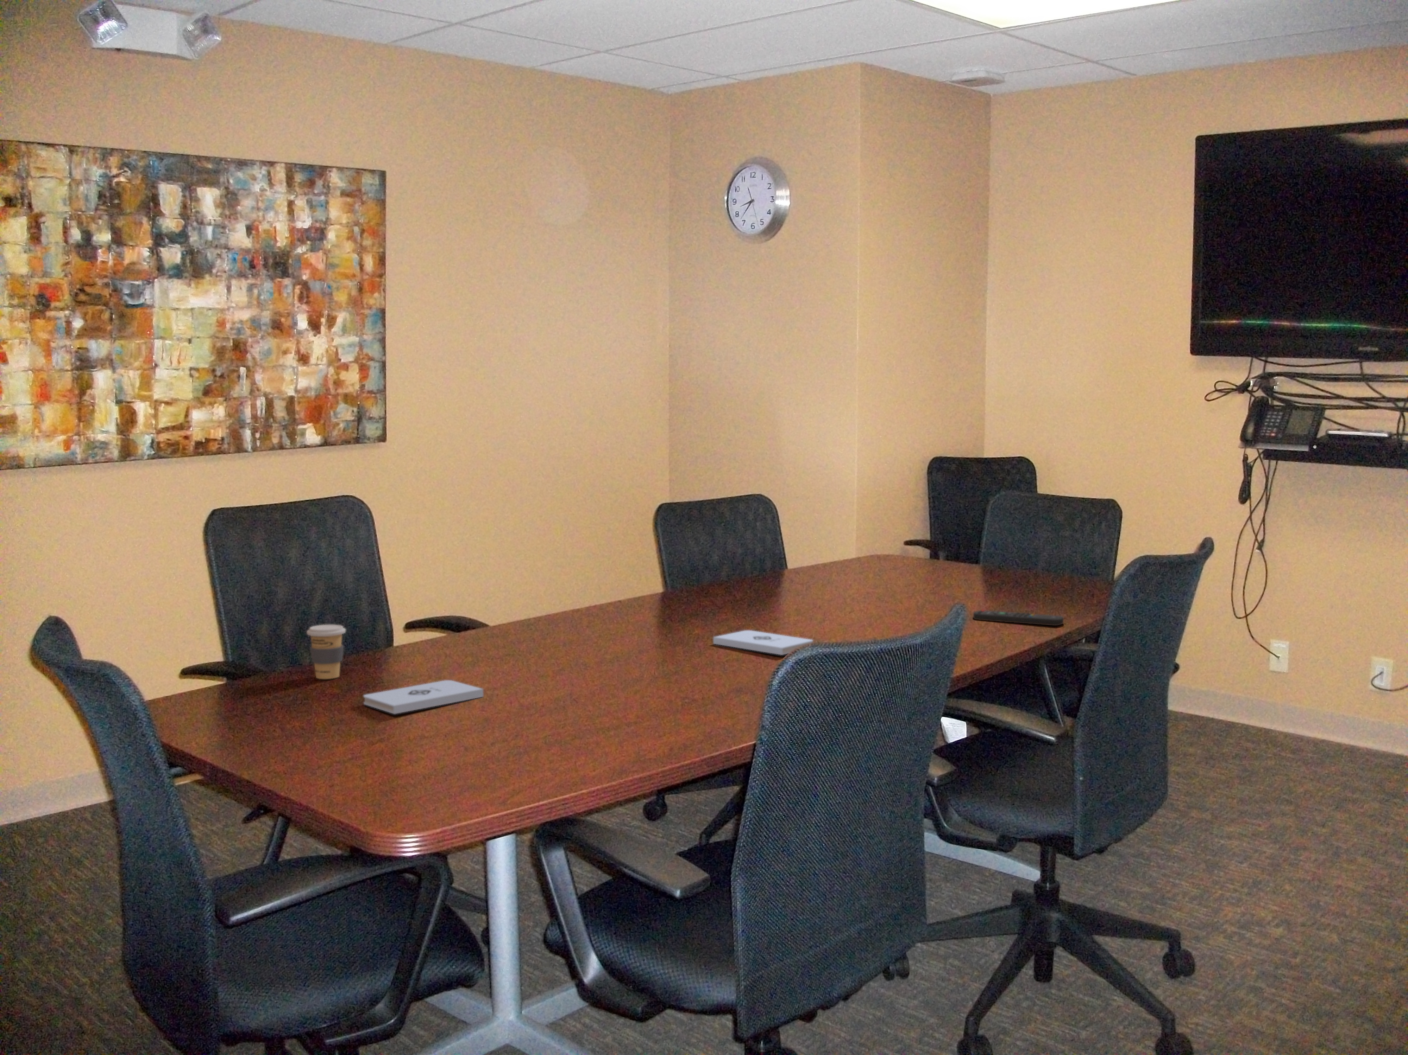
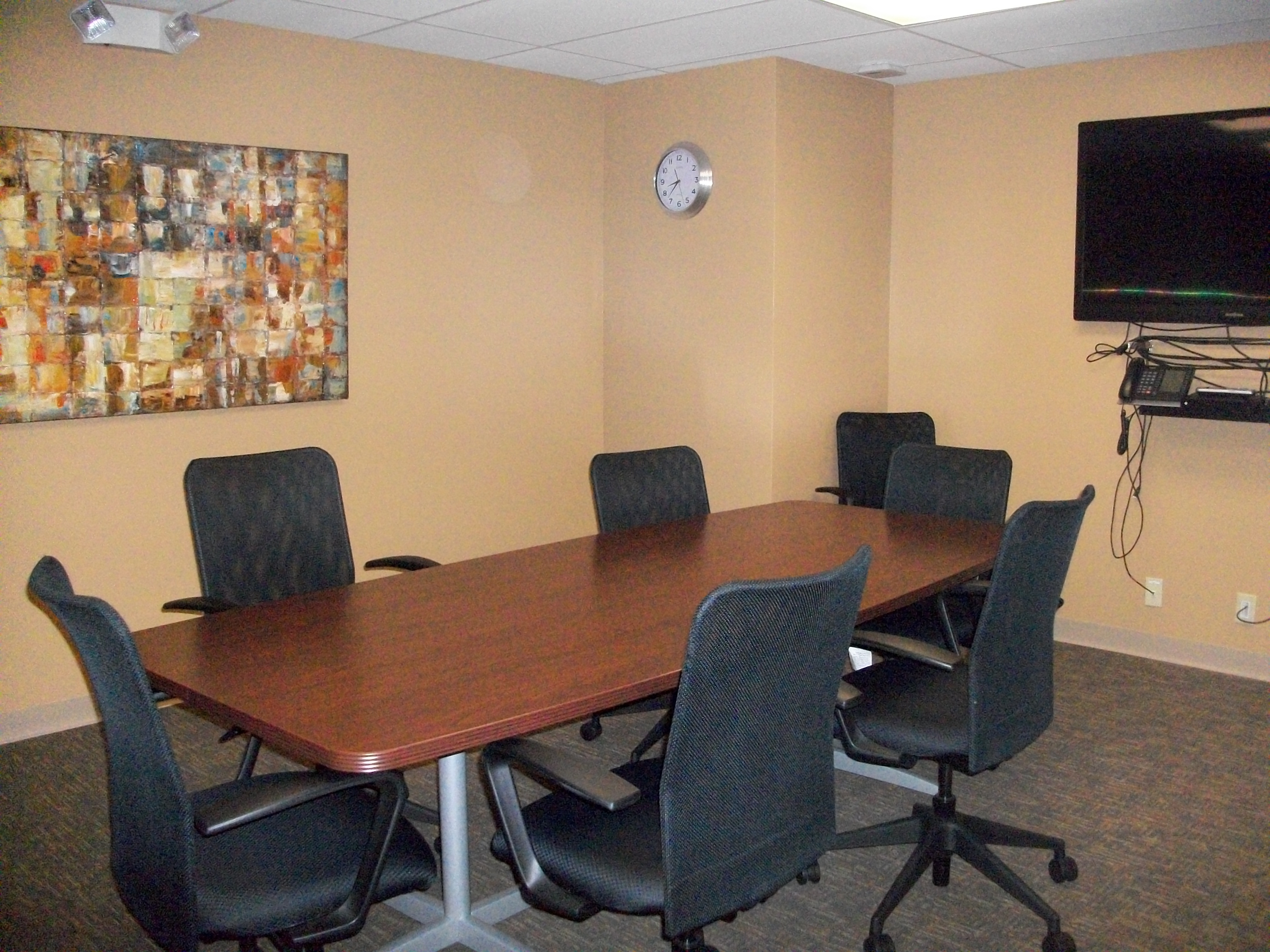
- notepad [713,629,814,656]
- notepad [364,679,483,715]
- coffee cup [306,624,346,679]
- remote control [973,610,1064,626]
